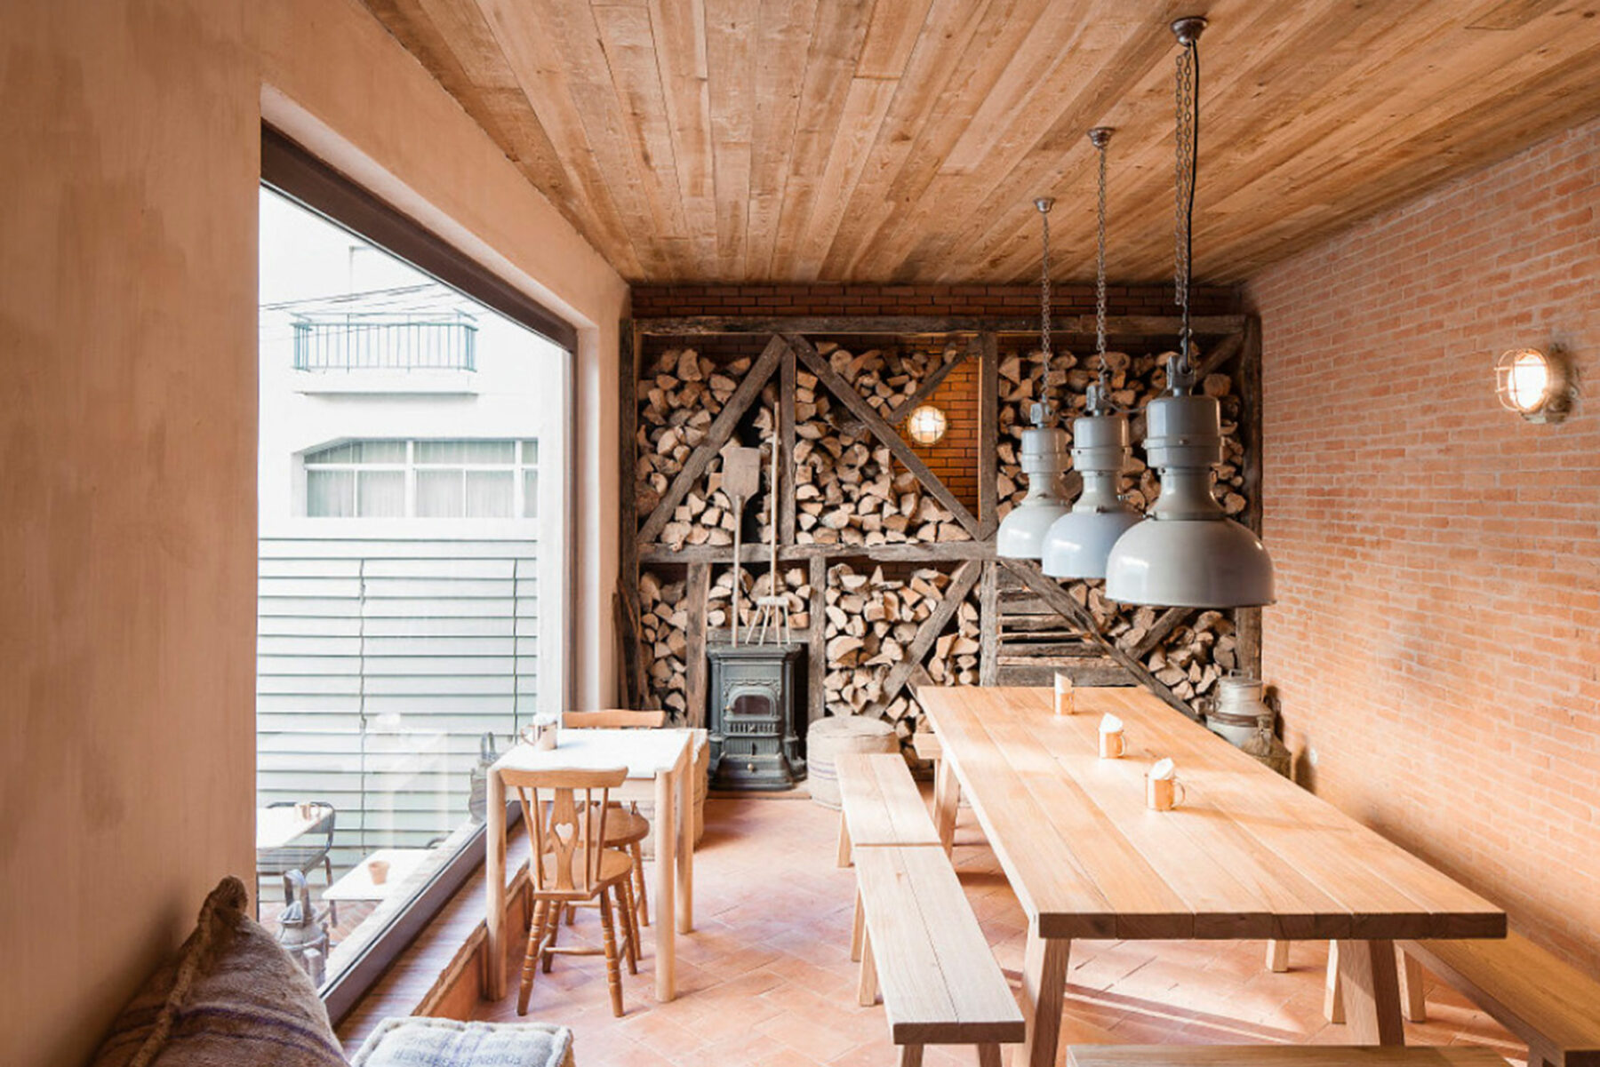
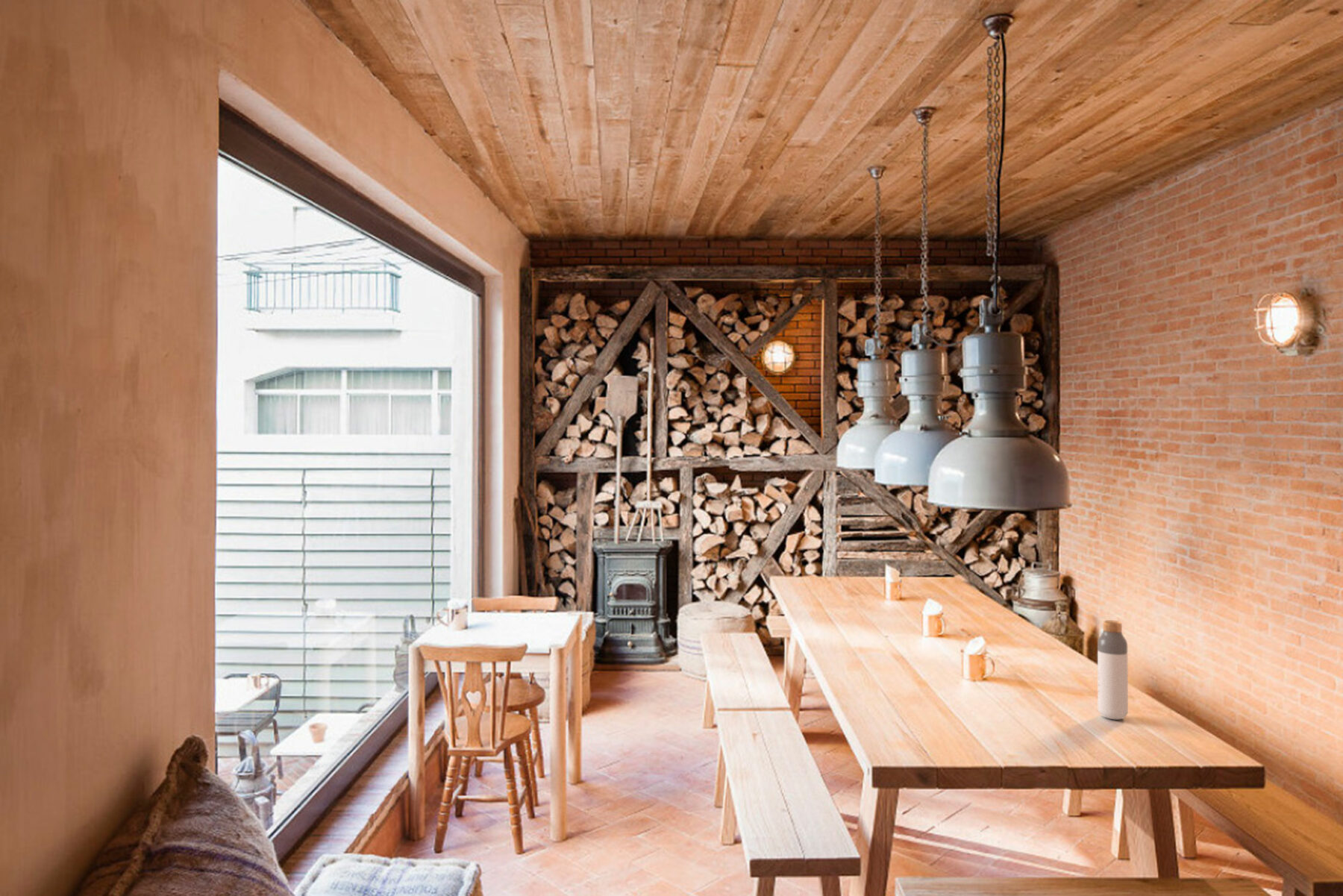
+ bottle [1097,619,1129,720]
